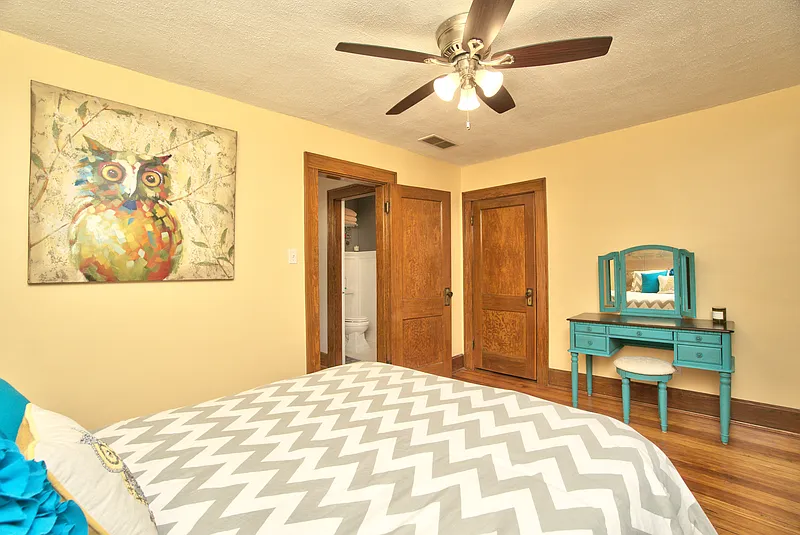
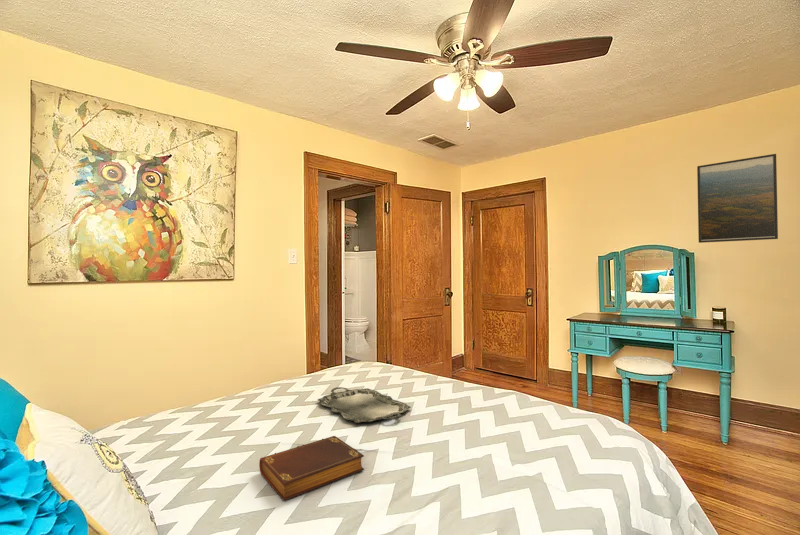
+ book [258,435,365,502]
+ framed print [696,153,779,244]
+ serving tray [317,386,412,424]
